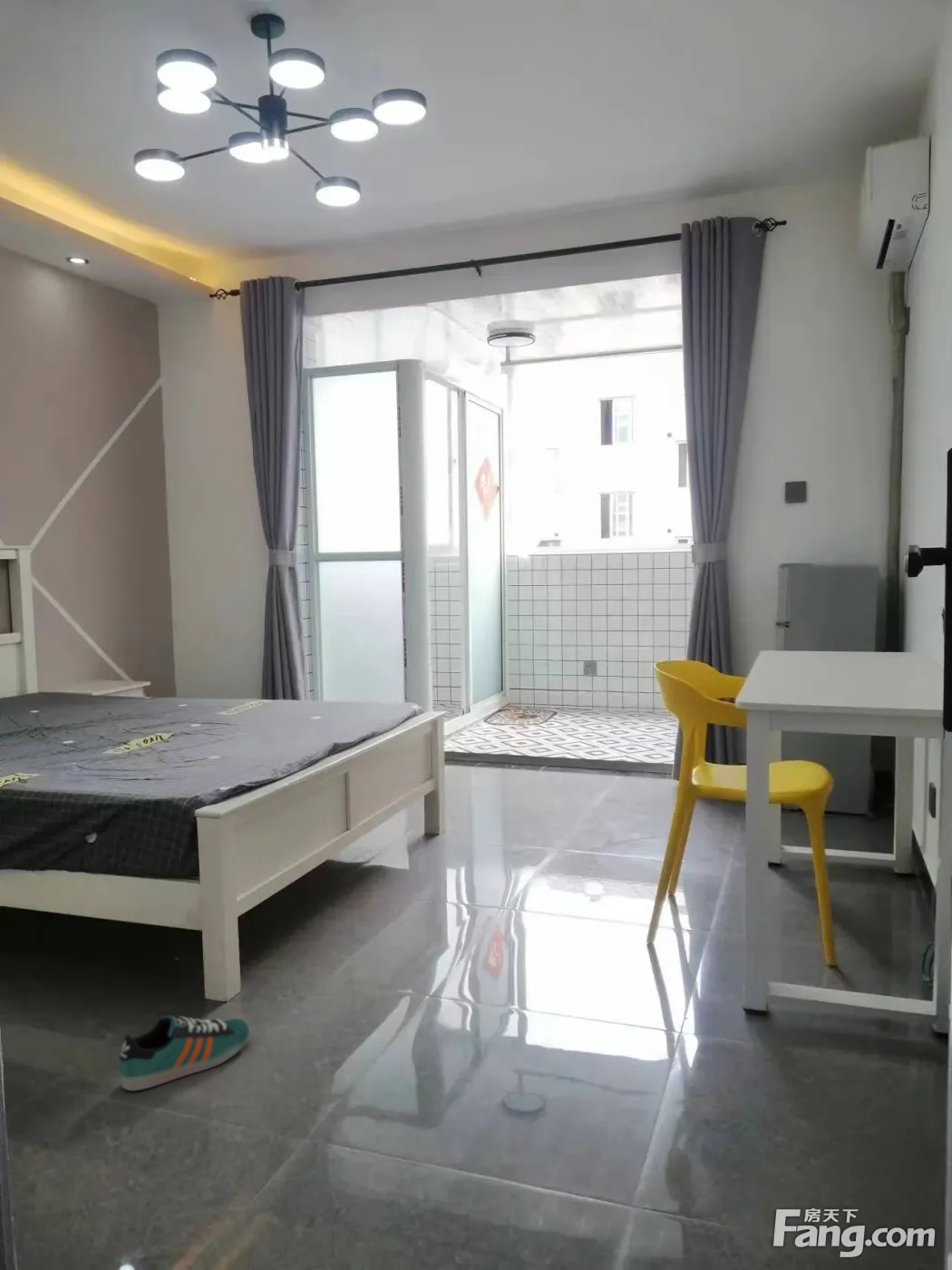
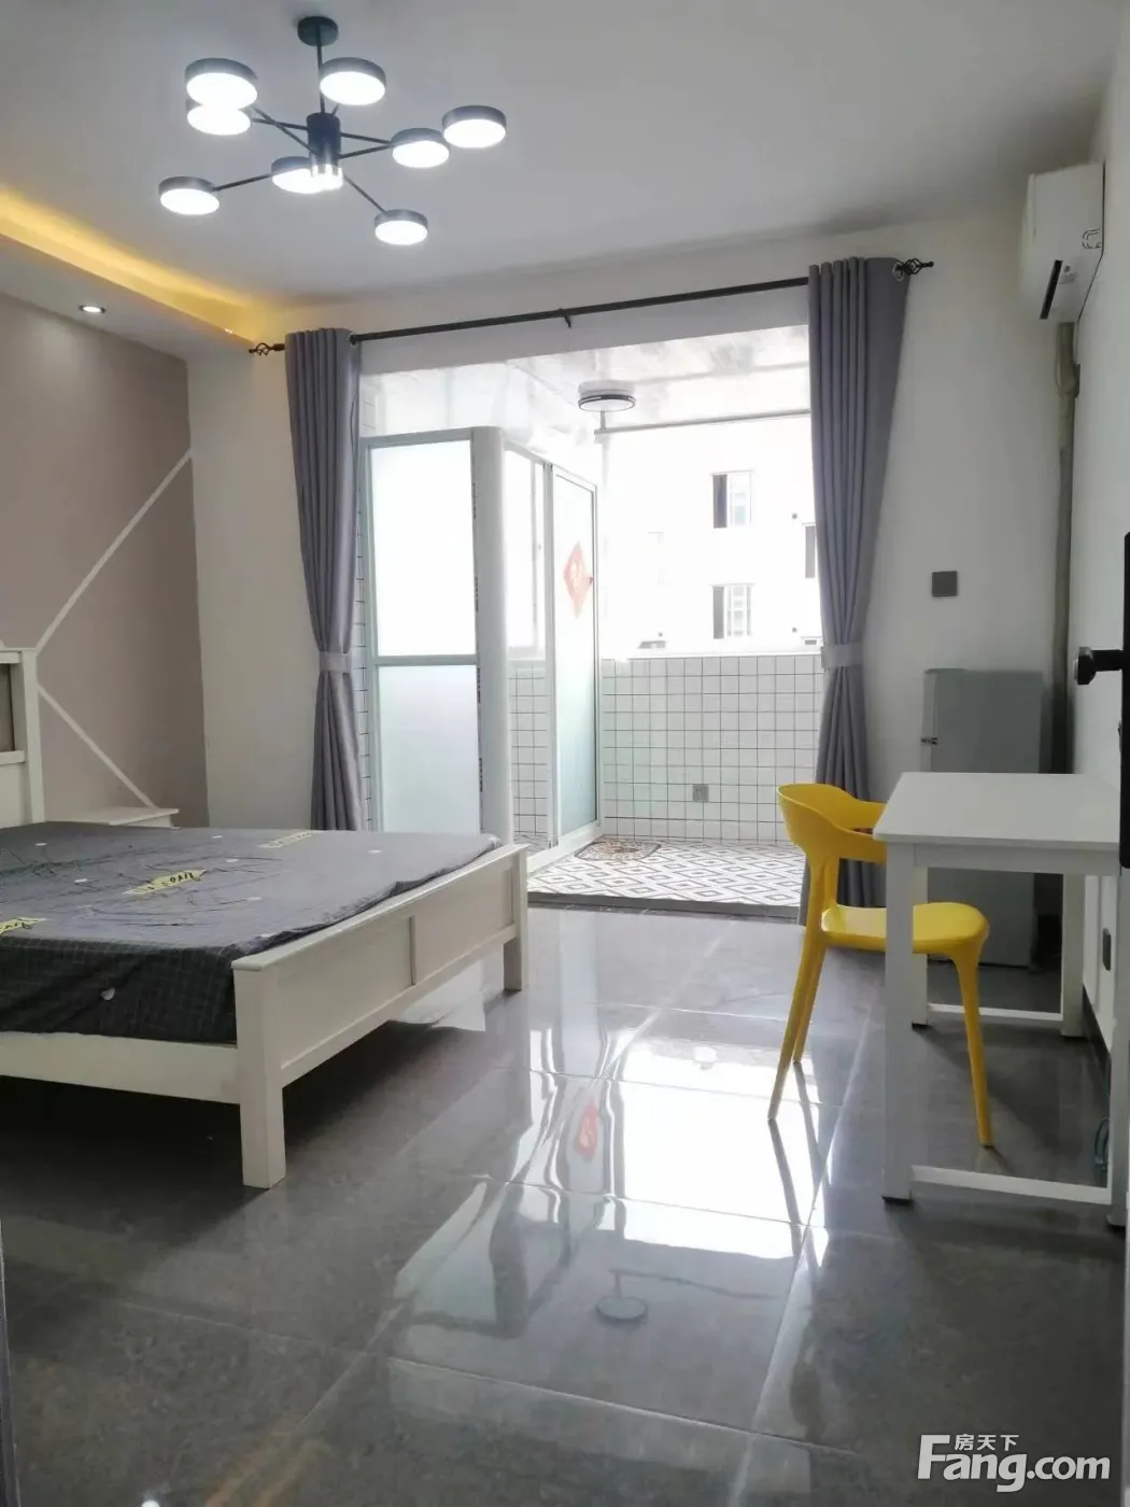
- sneaker [118,1014,250,1091]
